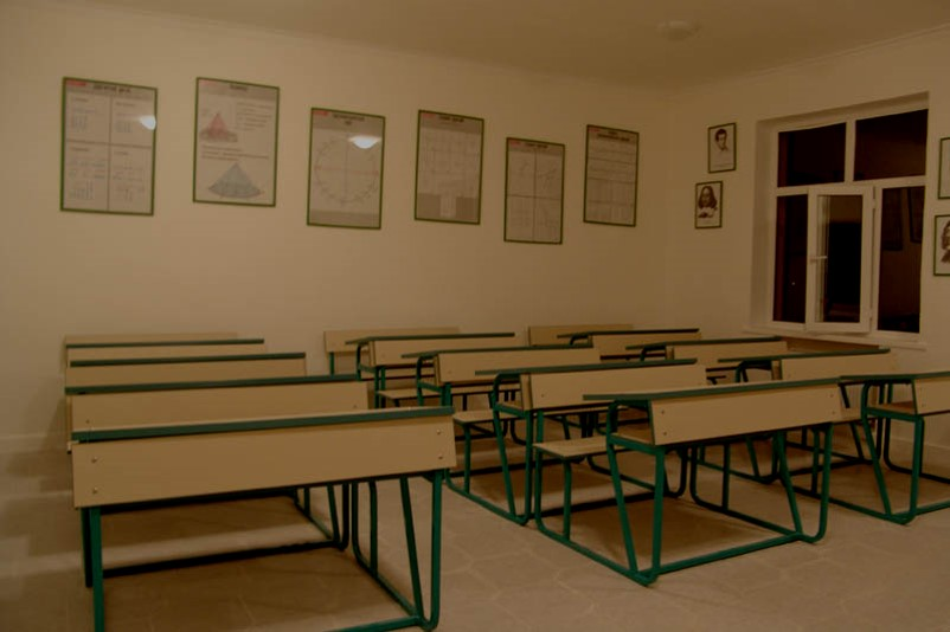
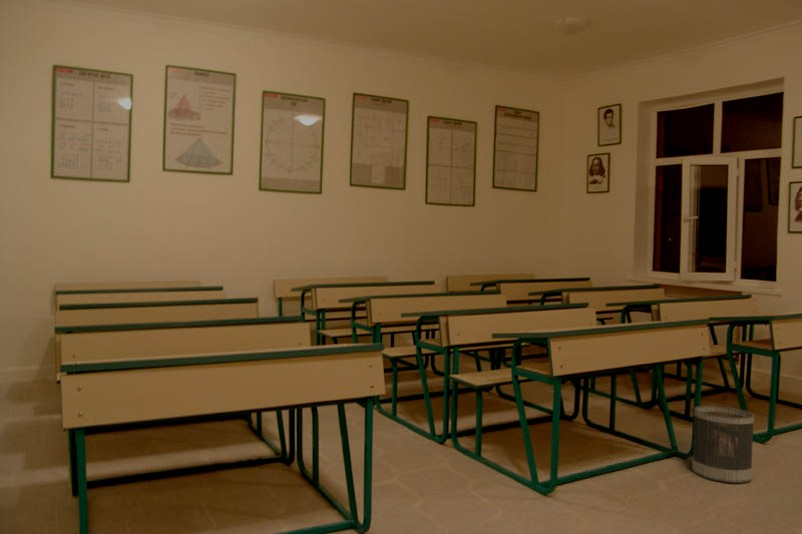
+ wastebasket [691,405,755,484]
